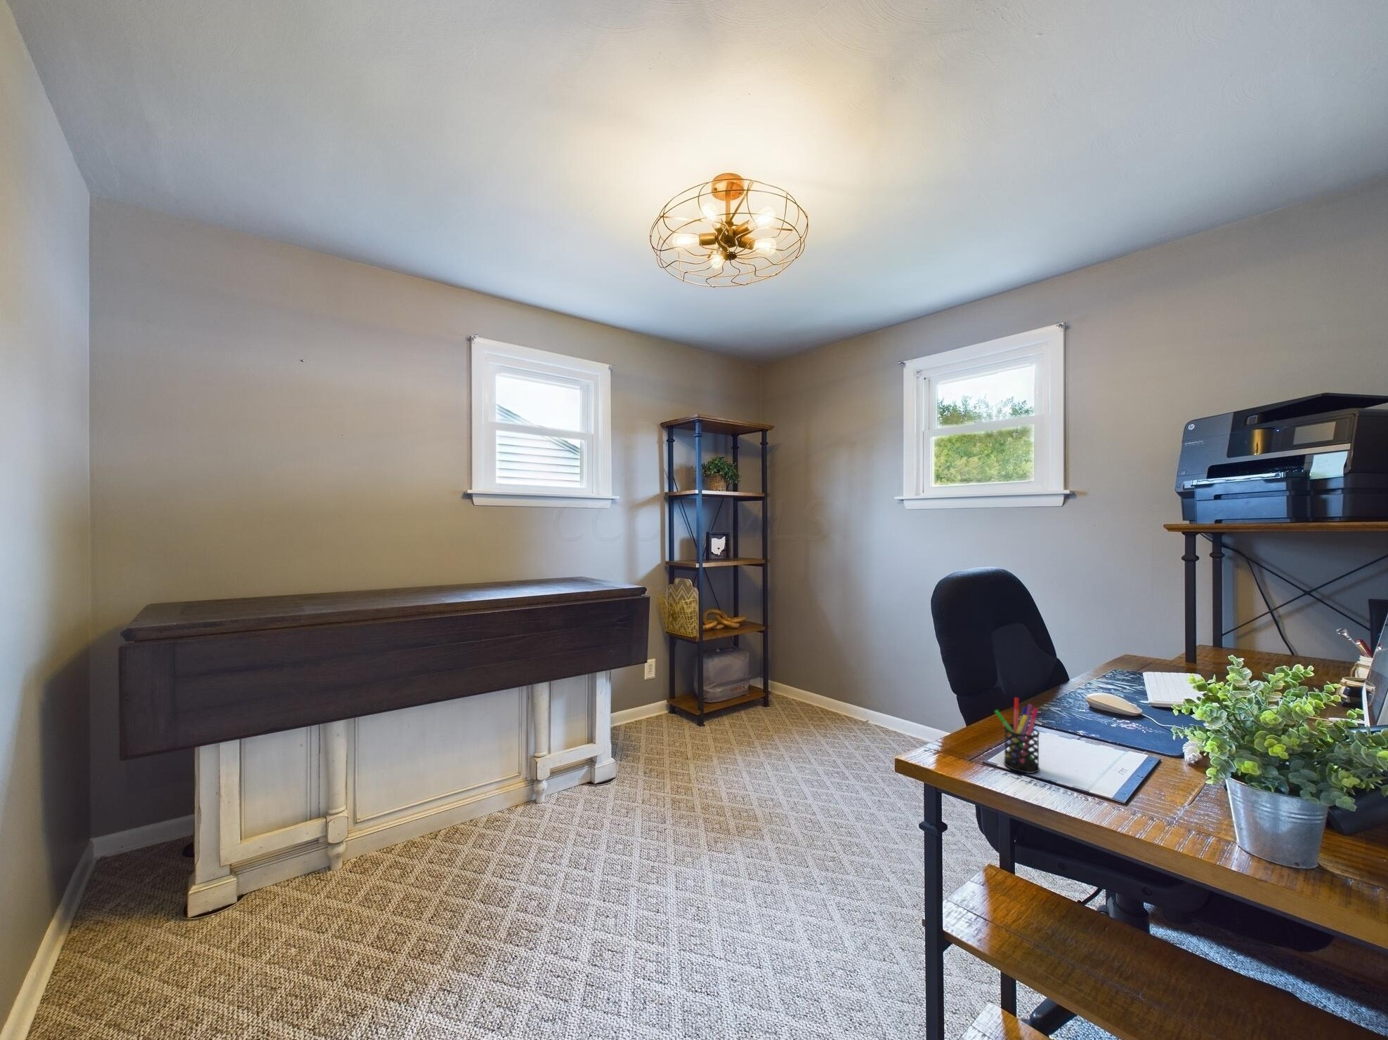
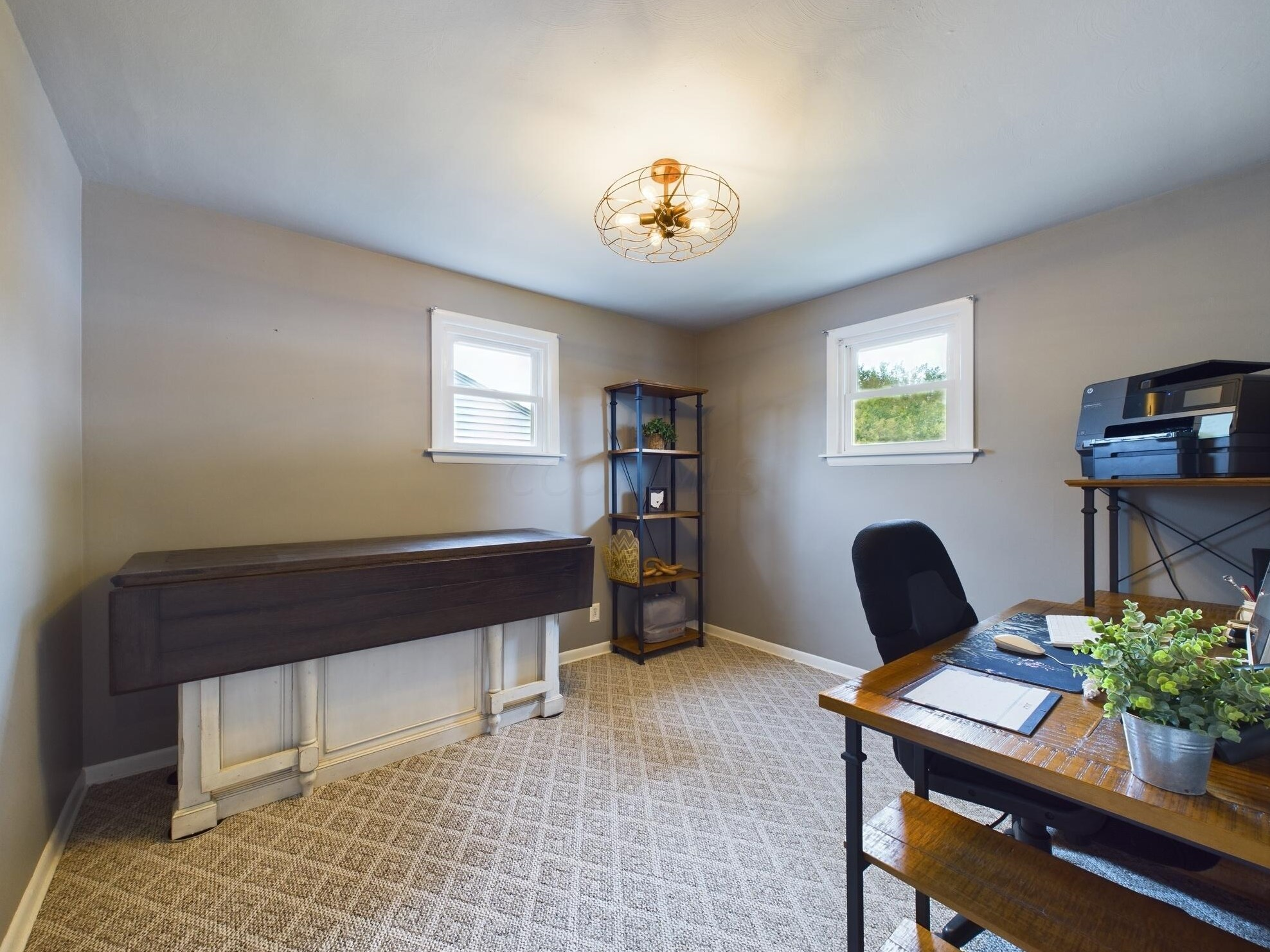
- pen holder [993,697,1040,775]
